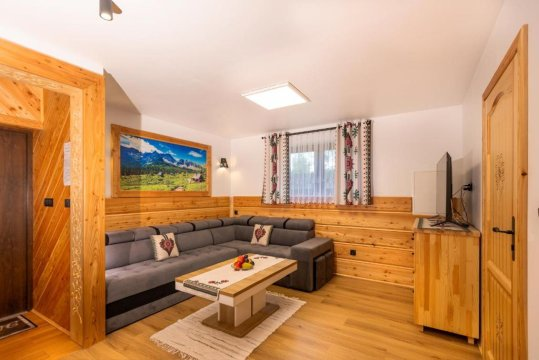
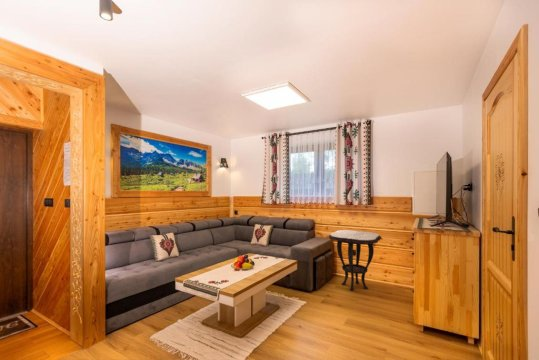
+ side table [327,229,382,292]
